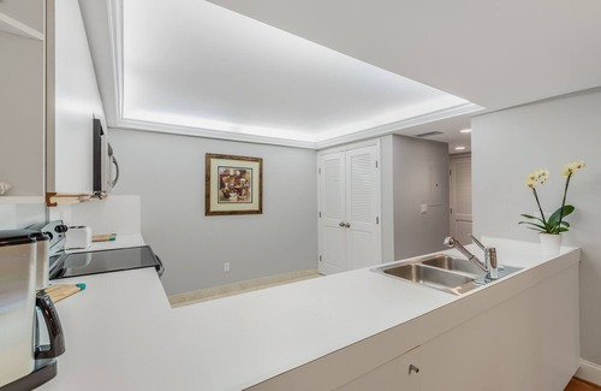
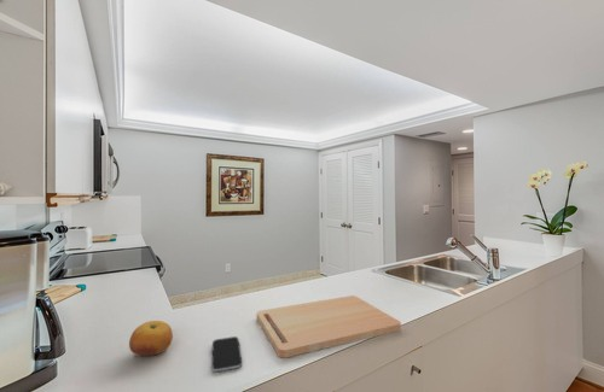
+ fruit [128,320,174,357]
+ smartphone [211,335,243,373]
+ cutting board [256,294,402,359]
